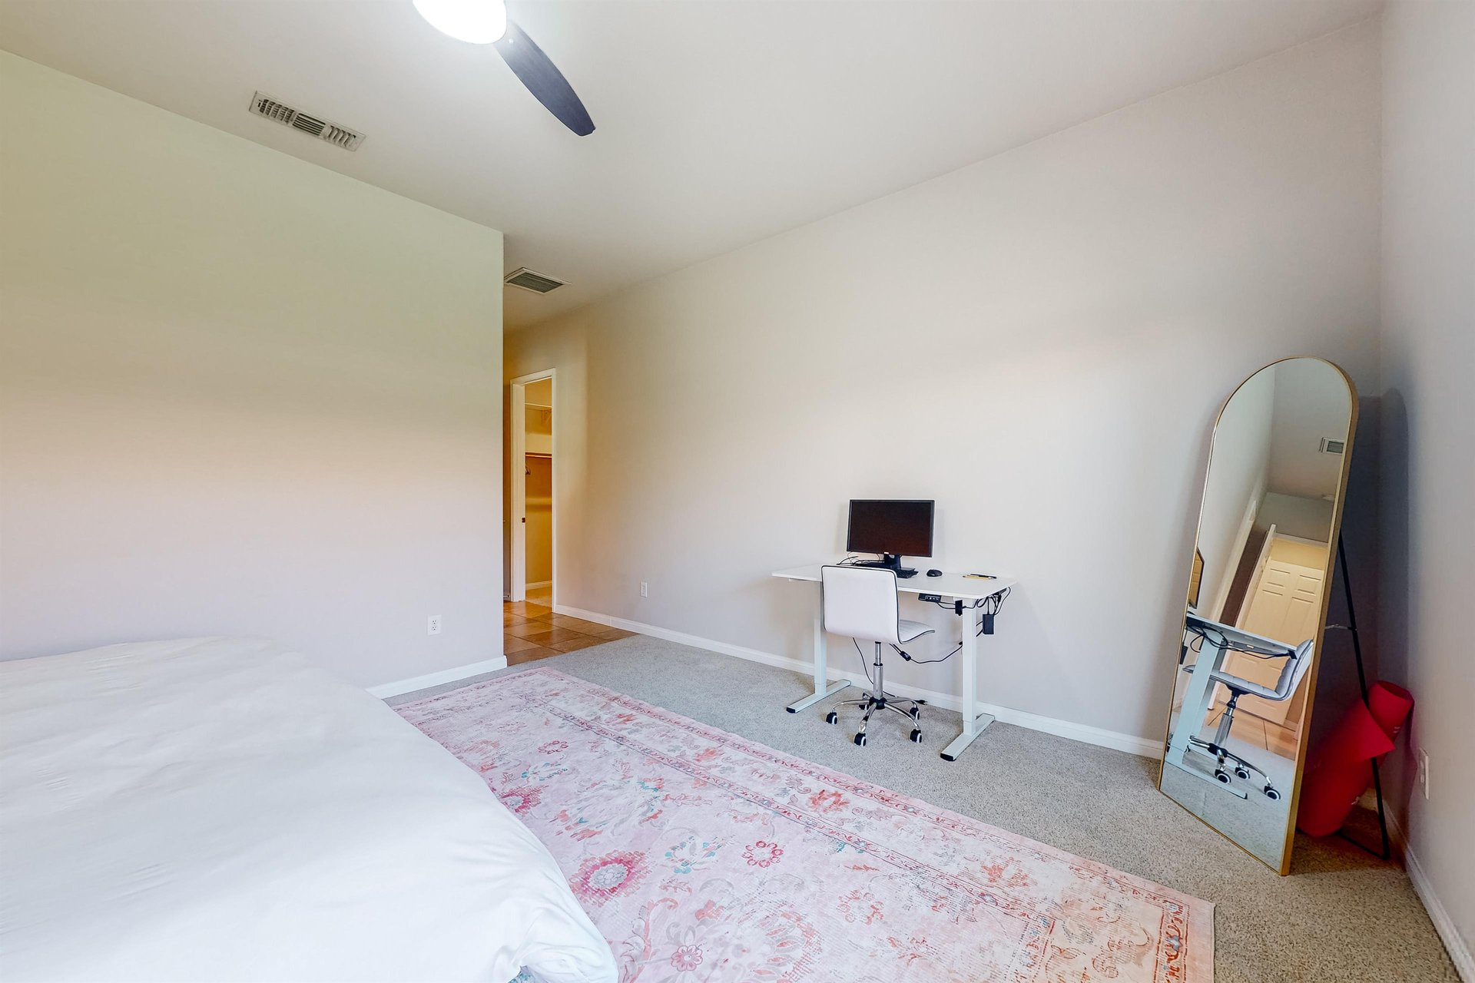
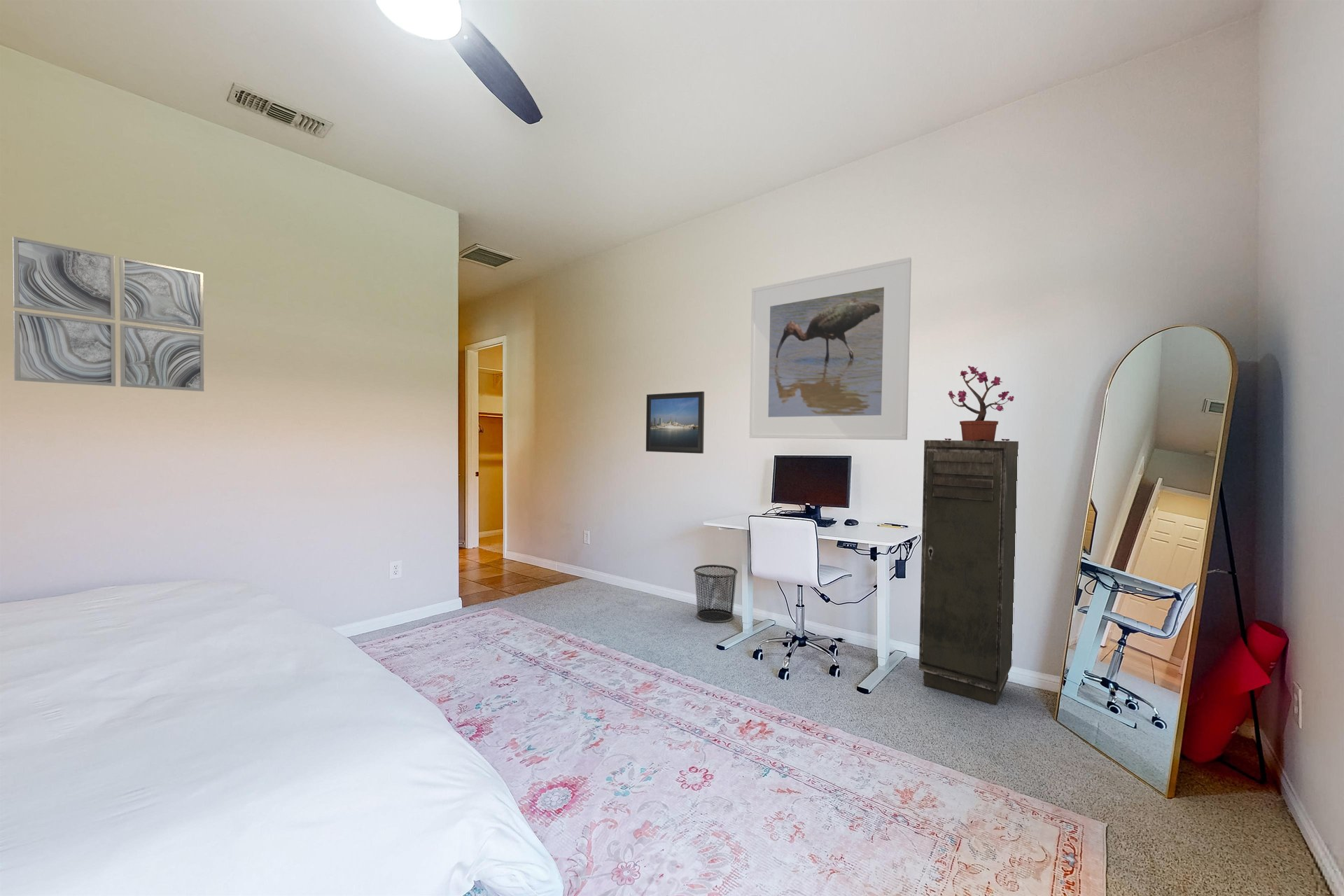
+ potted plant [944,365,1015,441]
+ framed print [749,257,912,440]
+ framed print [645,391,705,454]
+ wall art [12,236,205,392]
+ waste bin [693,564,738,624]
+ storage cabinet [918,440,1019,706]
